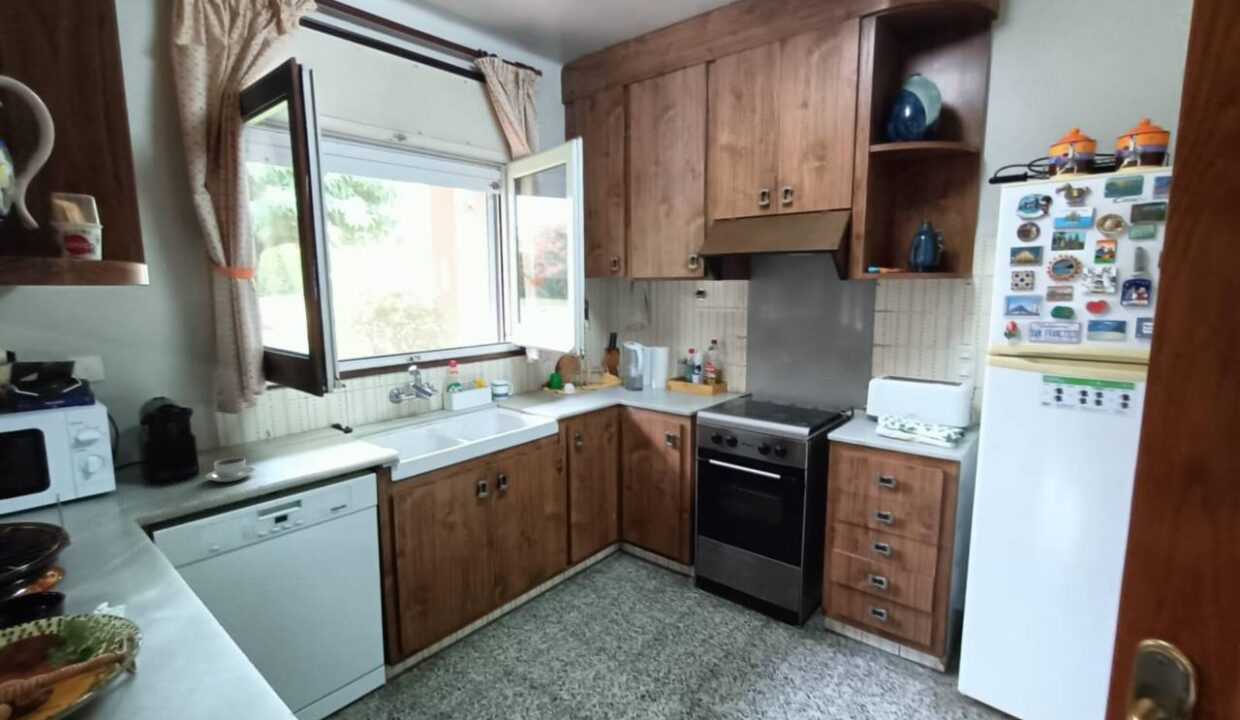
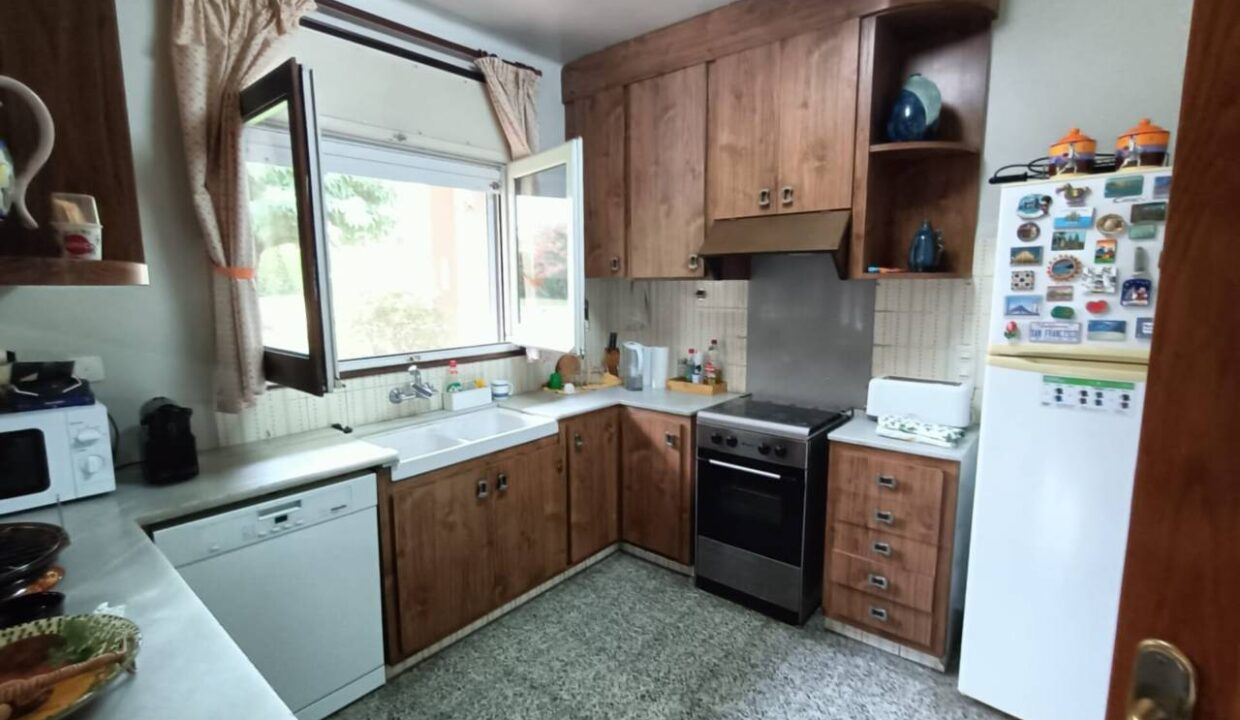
- coffee cup [205,456,256,483]
